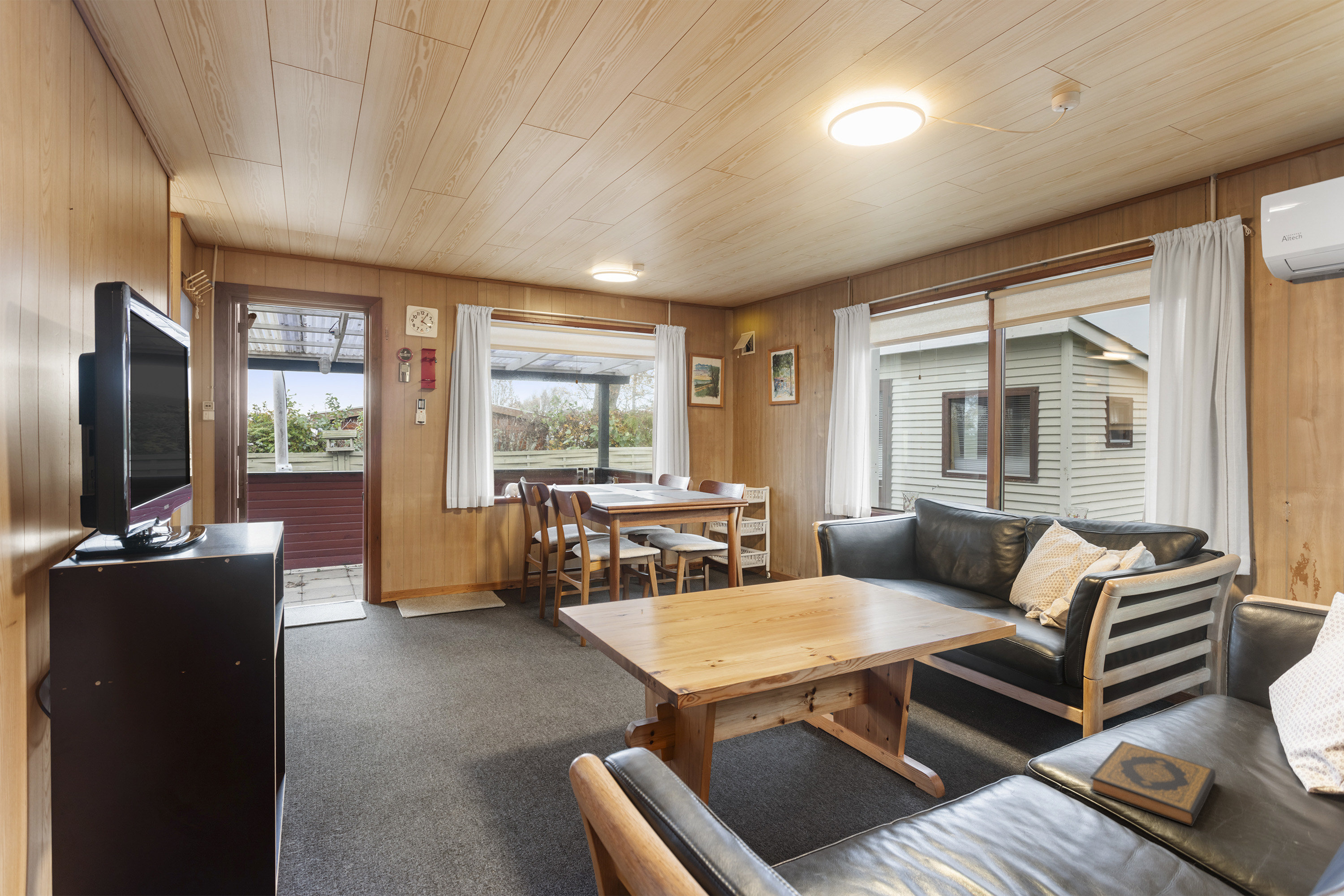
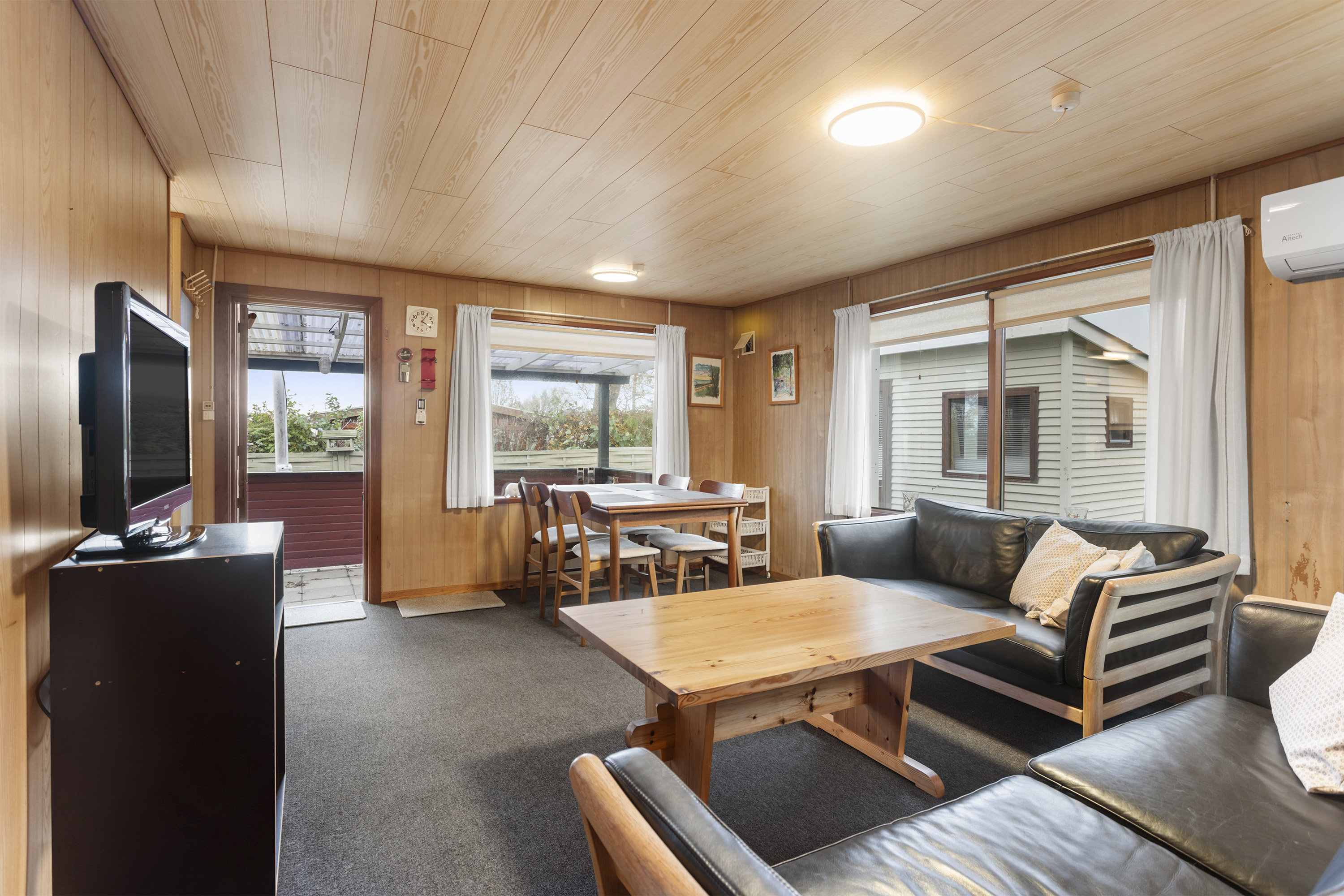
- hardback book [1090,740,1216,827]
